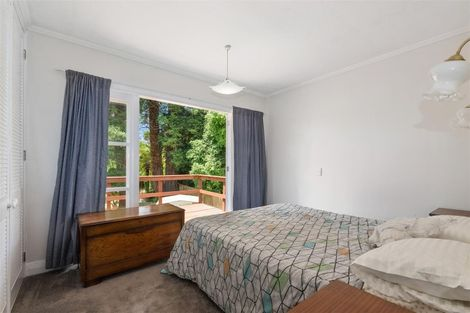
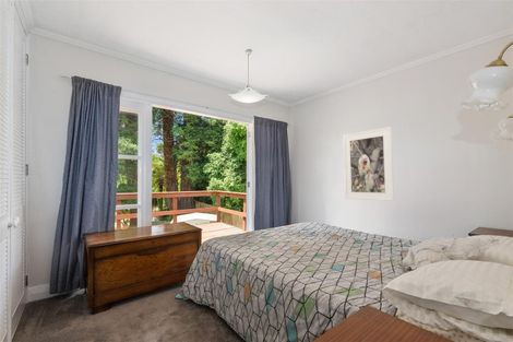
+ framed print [343,126,395,202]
